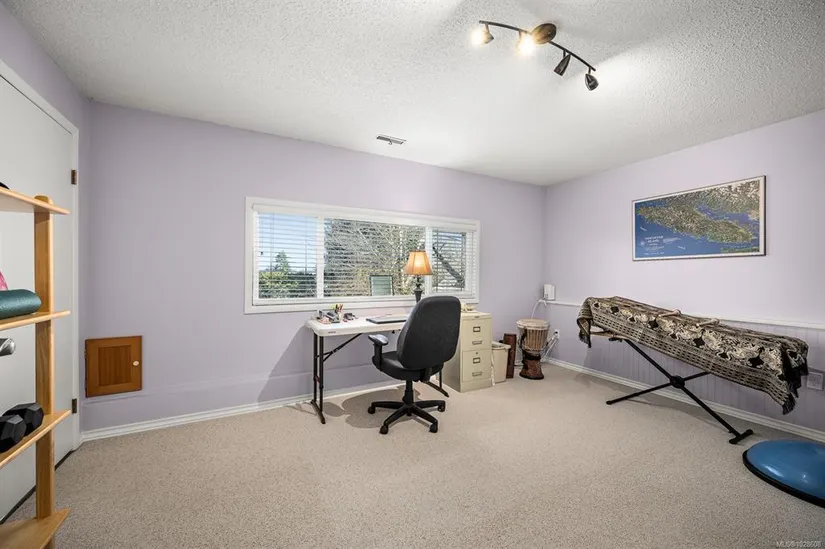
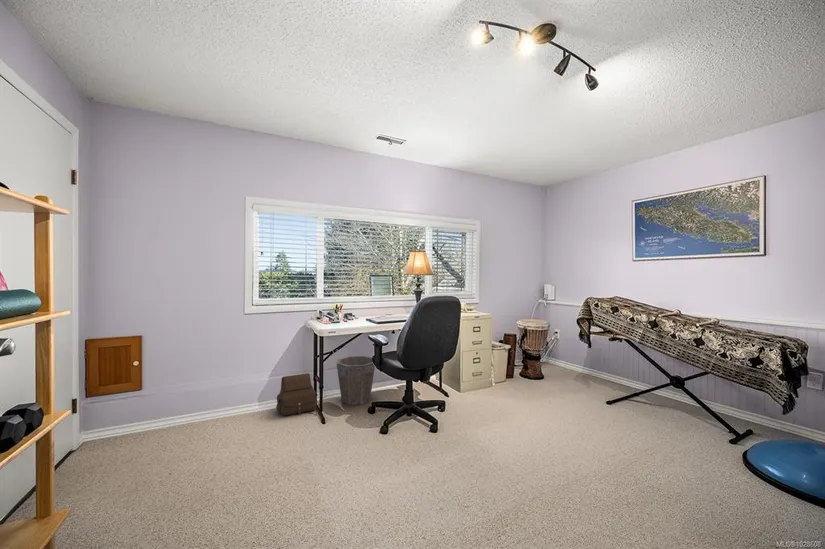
+ satchel [275,372,318,417]
+ waste bin [336,355,376,406]
